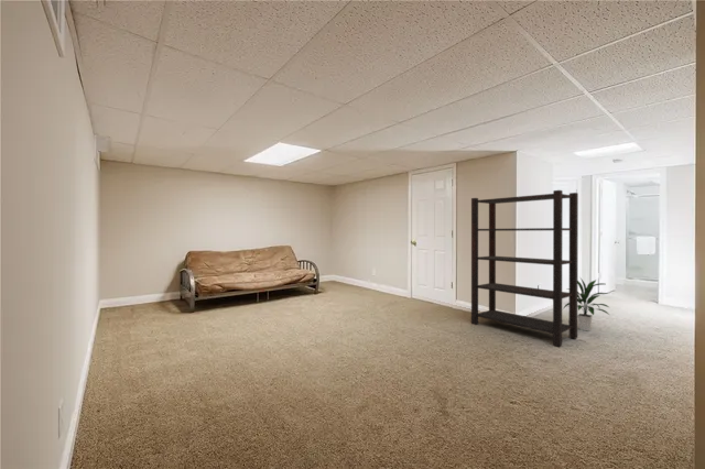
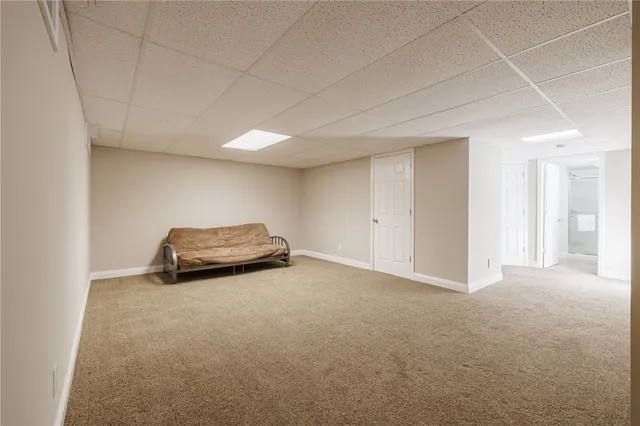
- indoor plant [562,275,610,332]
- bookshelf [470,189,579,348]
